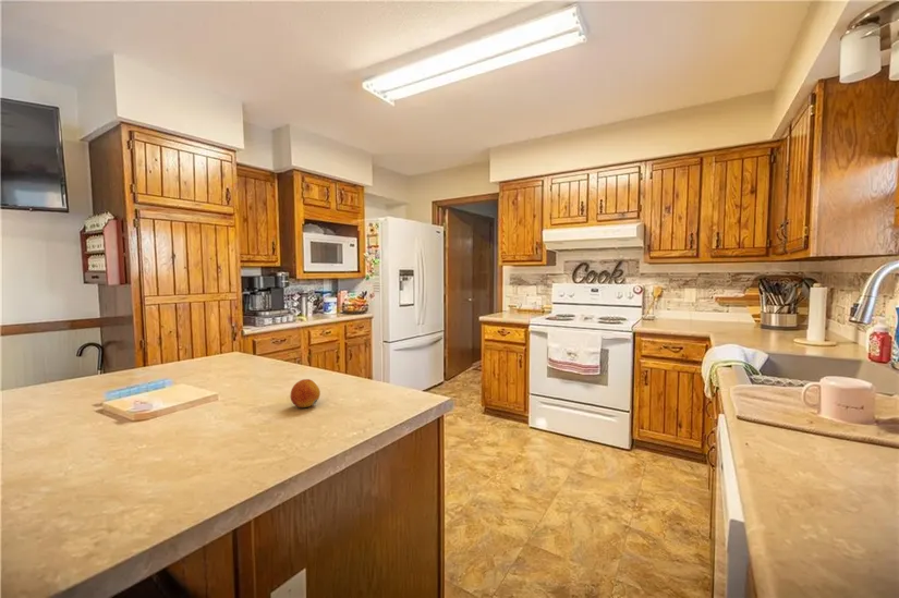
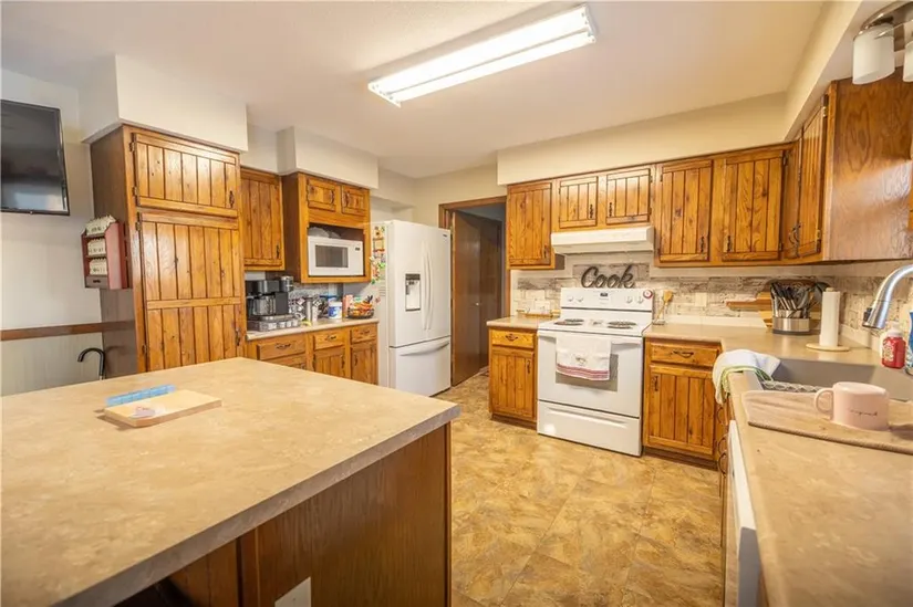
- fruit [289,378,321,408]
